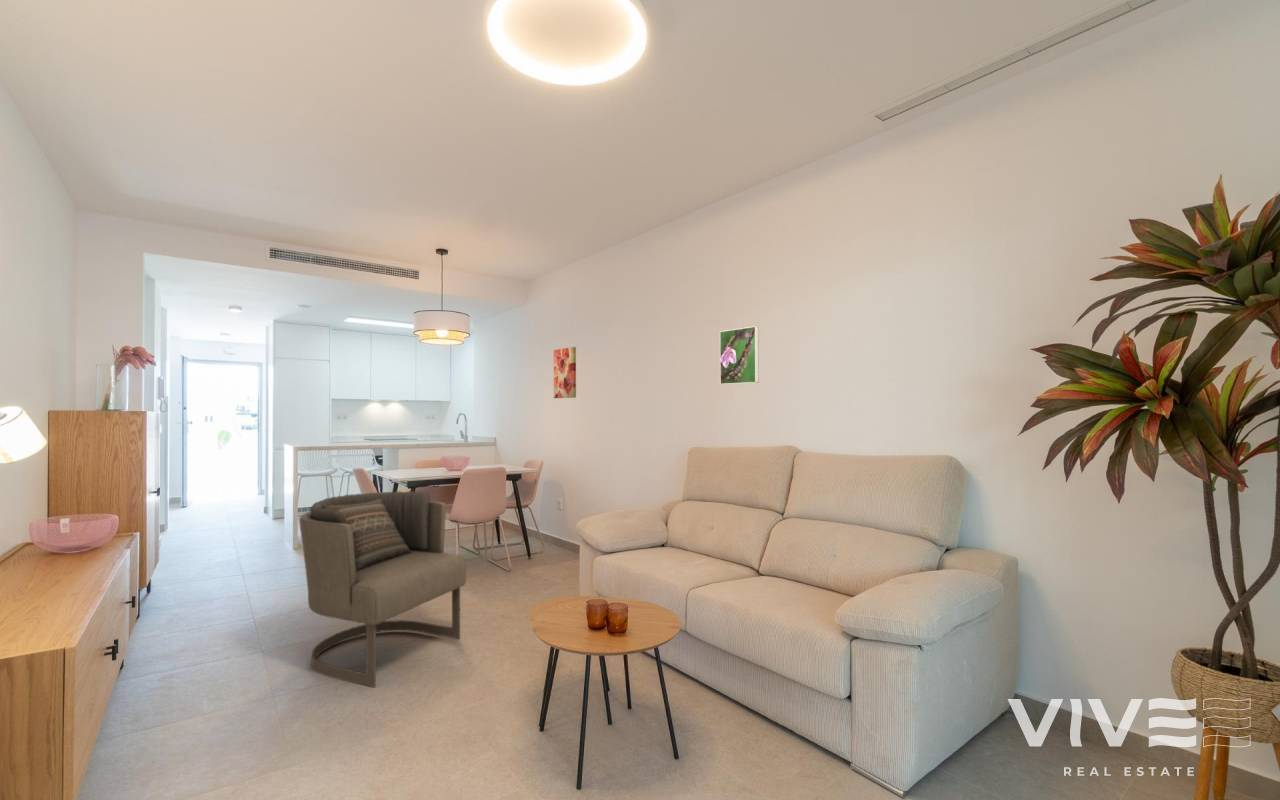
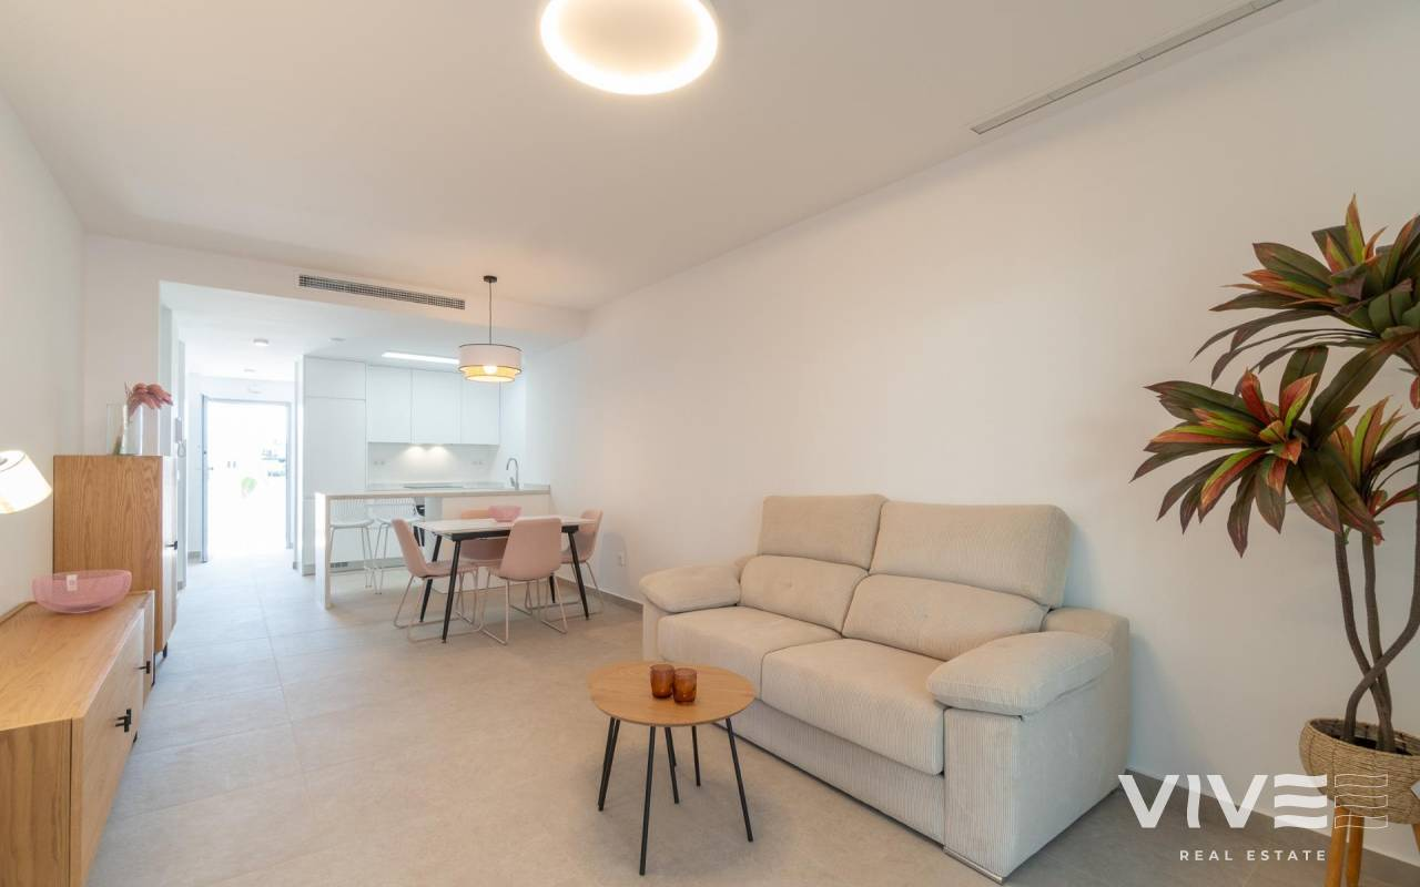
- armchair [298,490,467,689]
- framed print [719,325,760,385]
- wall art [553,346,577,399]
